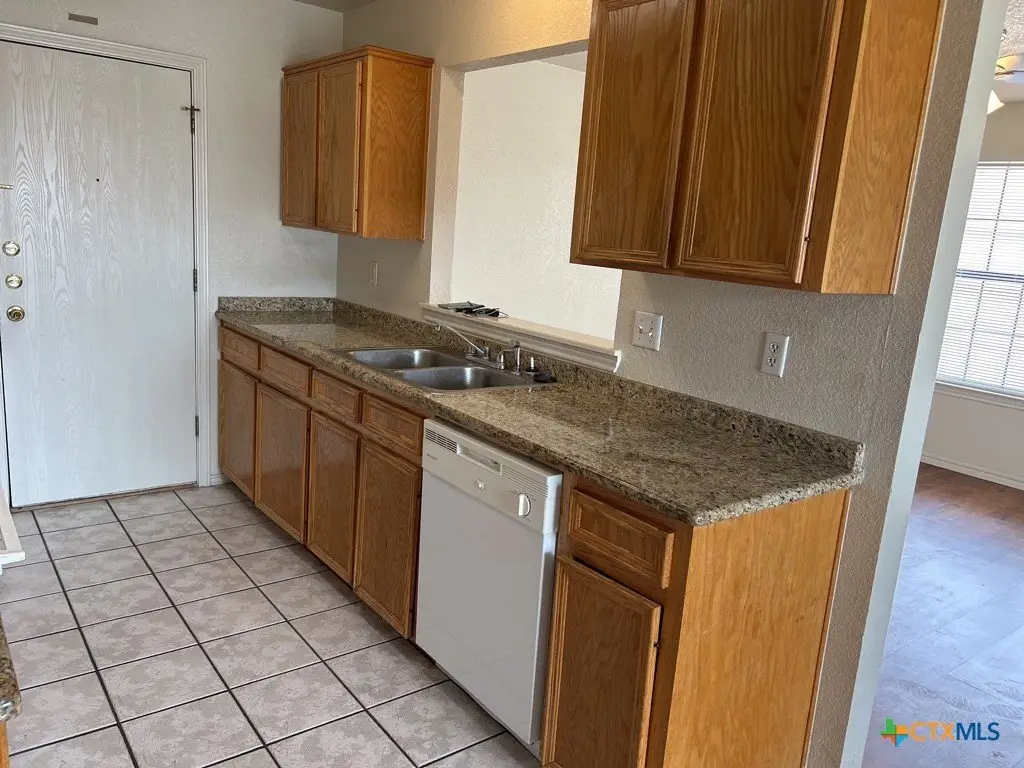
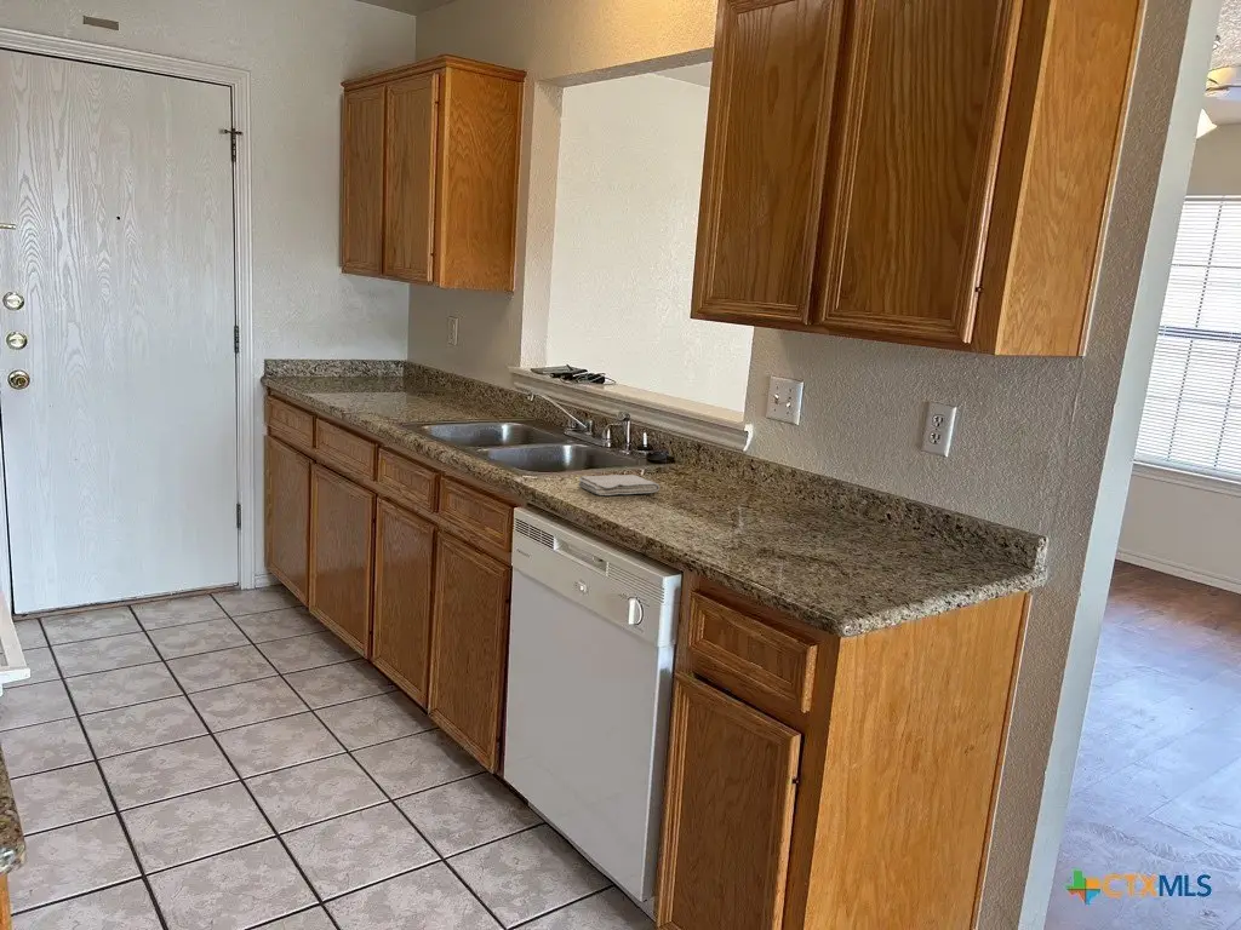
+ washcloth [578,473,660,496]
